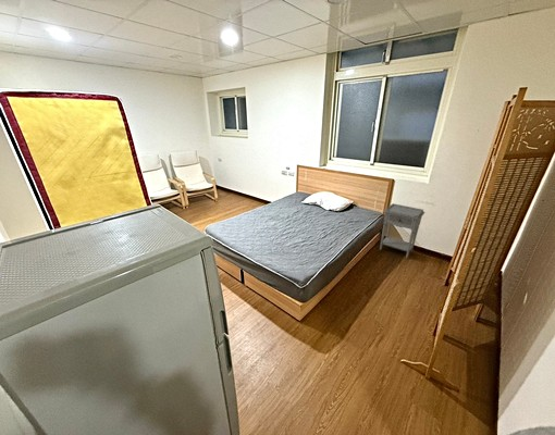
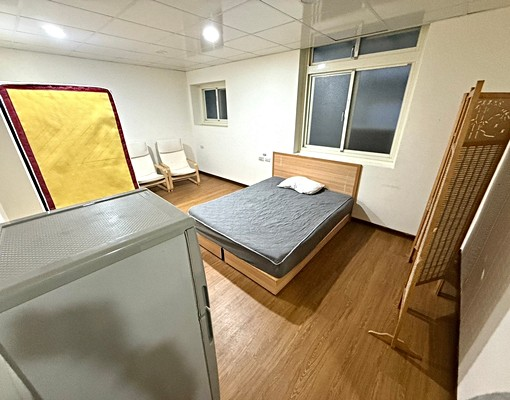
- nightstand [379,202,425,259]
